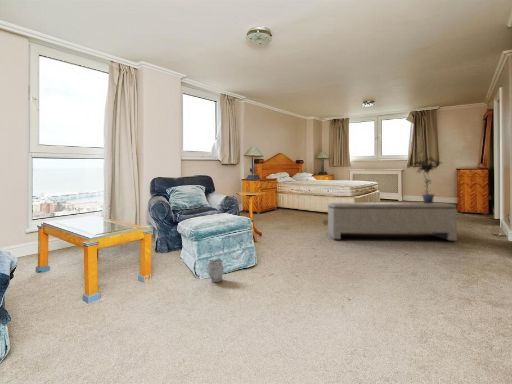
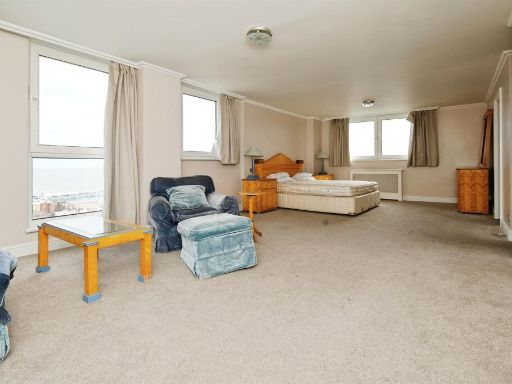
- potted plant [412,155,442,203]
- bust sculpture [207,258,230,283]
- bench [327,202,458,241]
